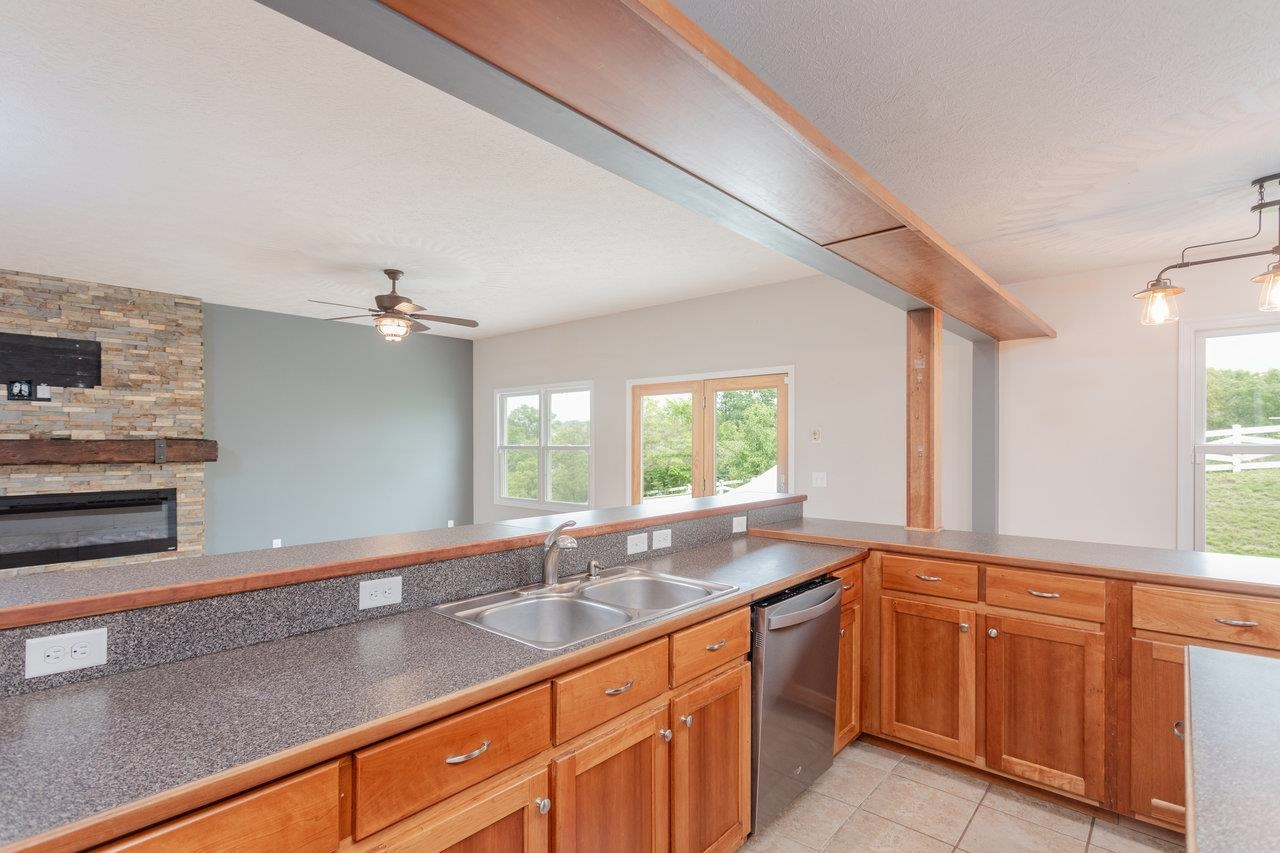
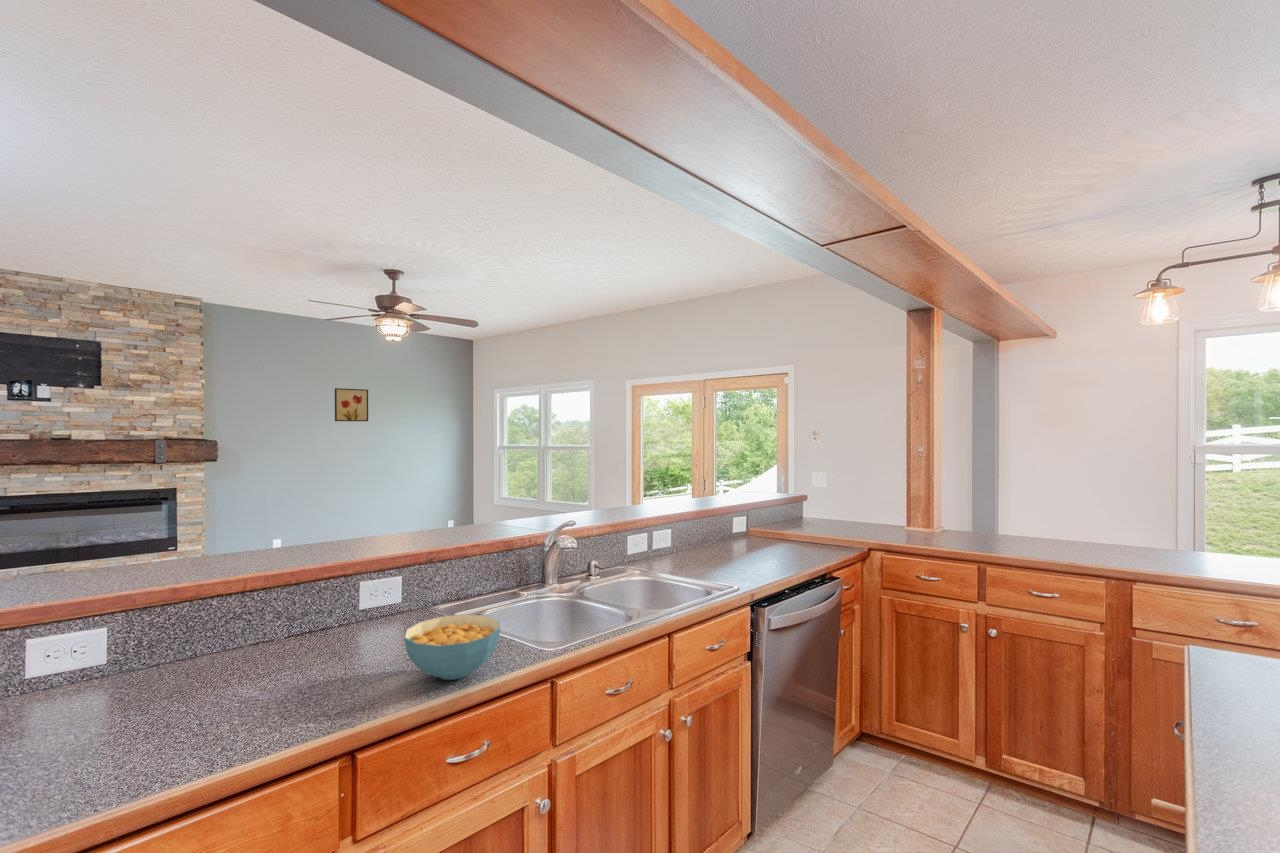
+ cereal bowl [403,613,501,681]
+ wall art [334,387,369,422]
